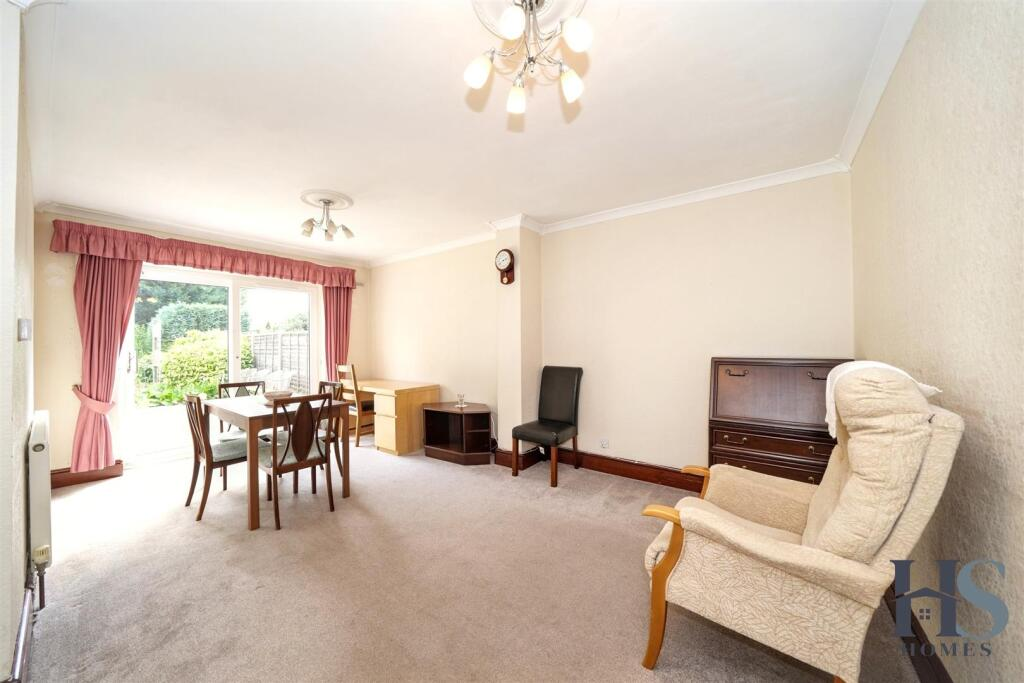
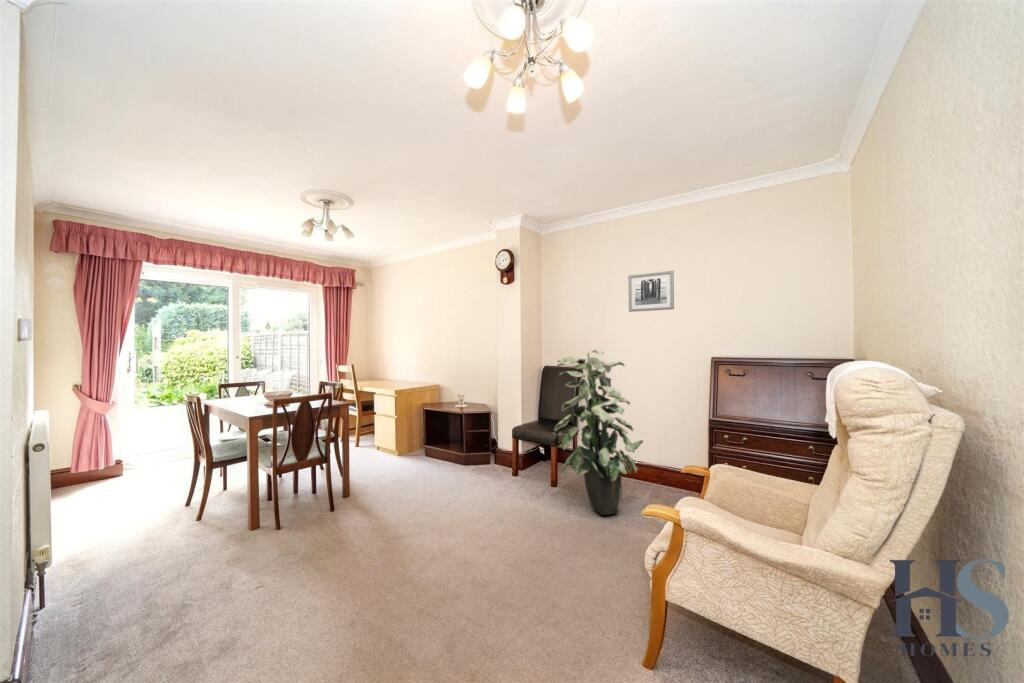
+ indoor plant [553,349,645,516]
+ wall art [627,270,675,313]
